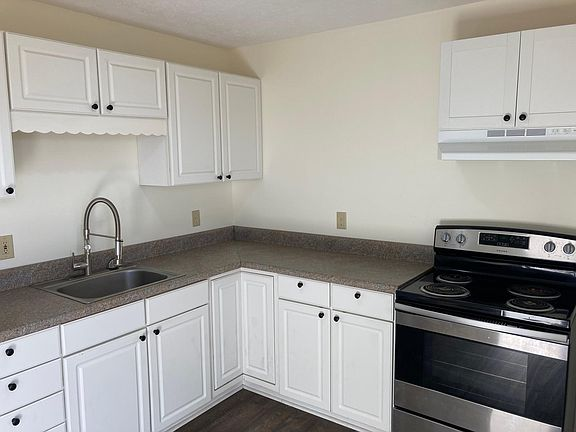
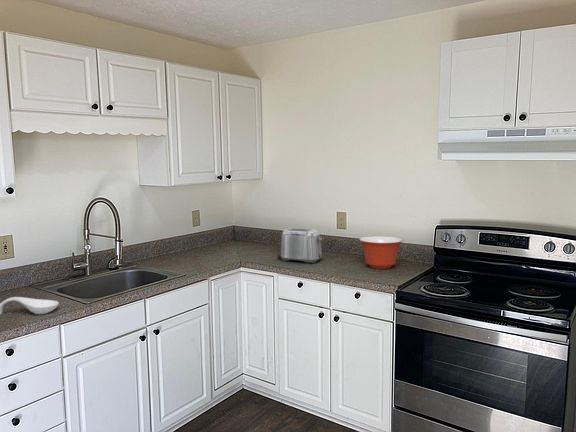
+ toaster [277,227,323,264]
+ mixing bowl [358,236,404,270]
+ spoon rest [0,296,60,316]
